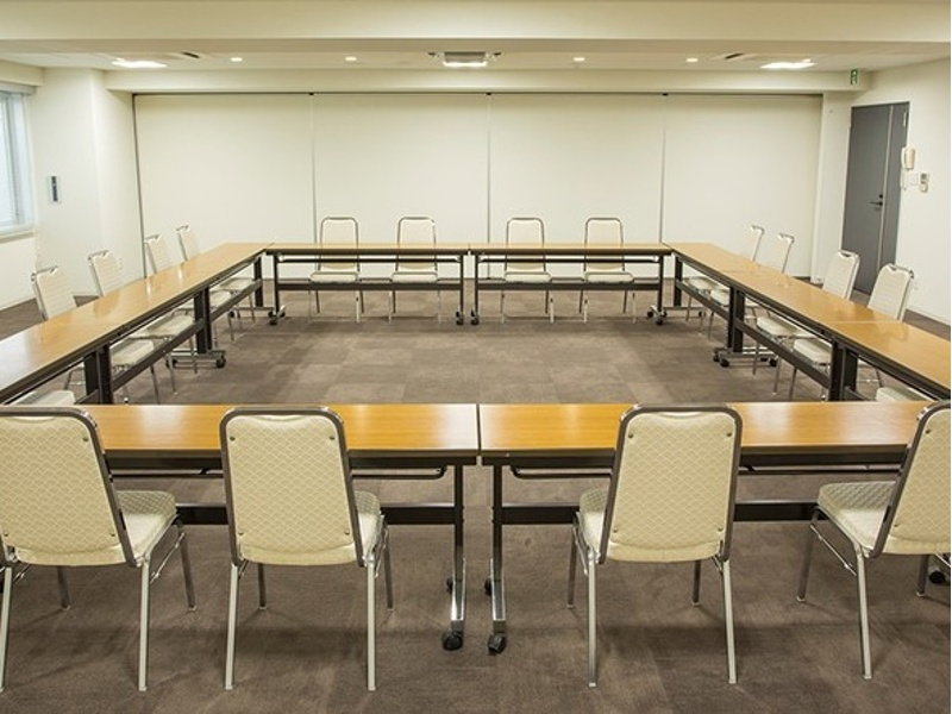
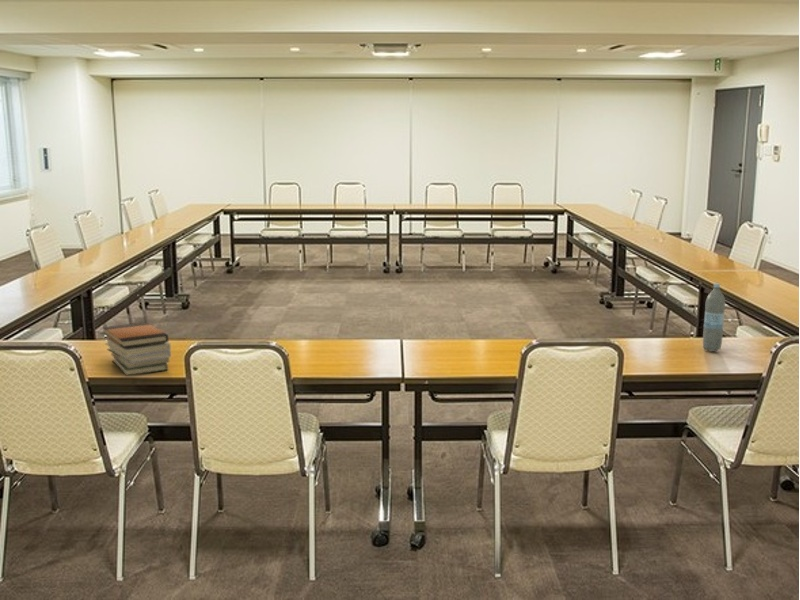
+ water bottle [702,282,726,352]
+ book stack [102,321,172,377]
